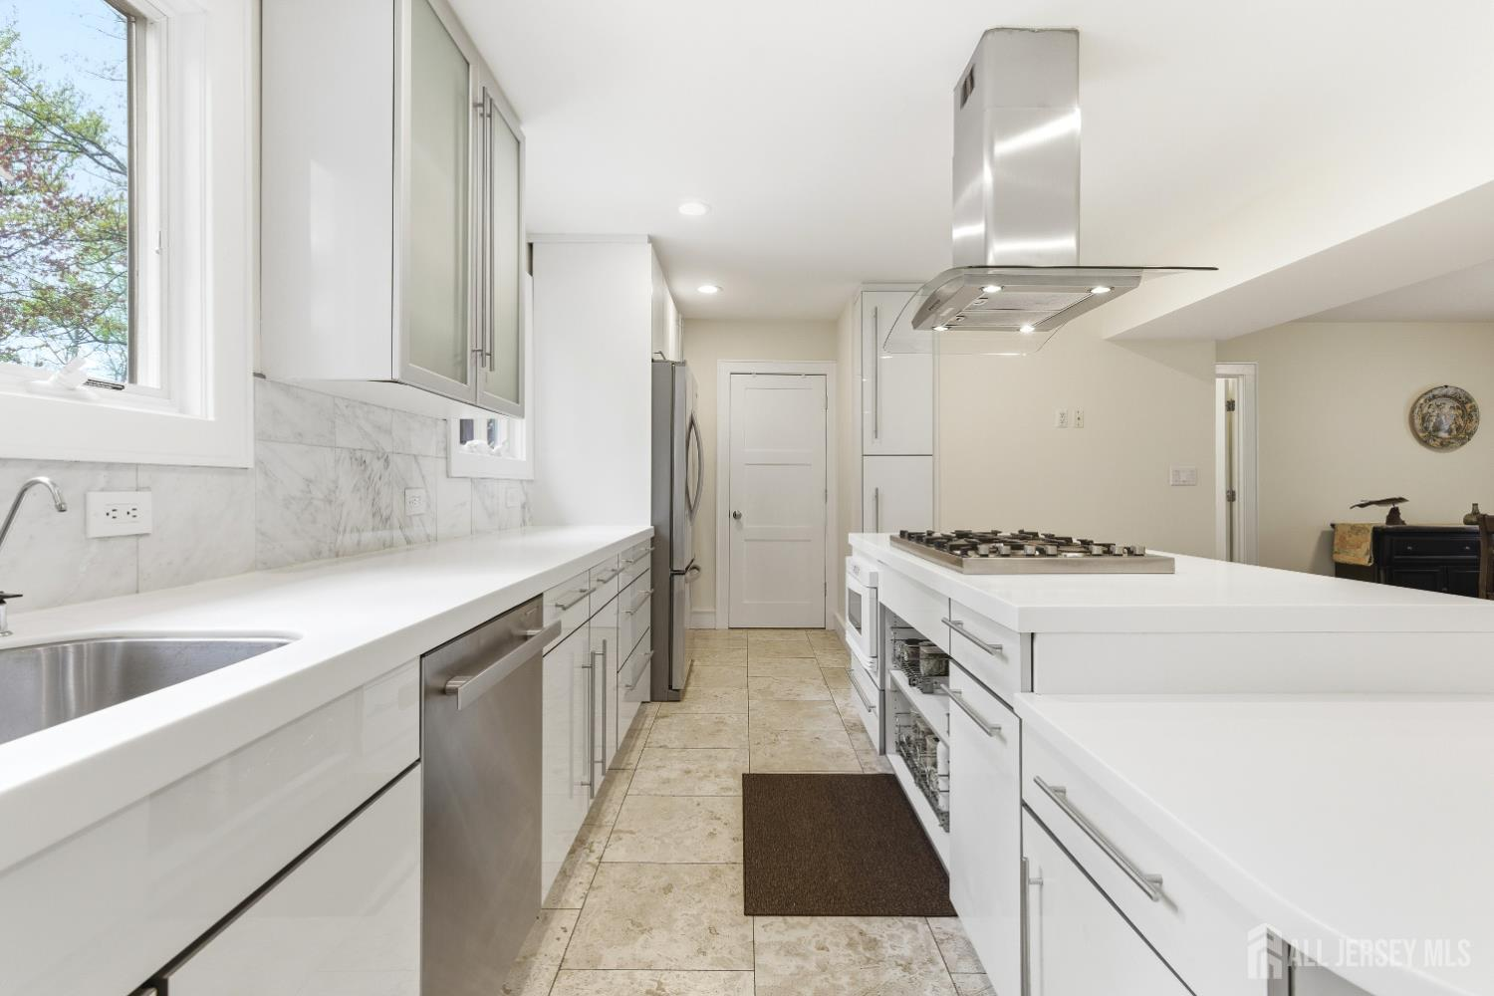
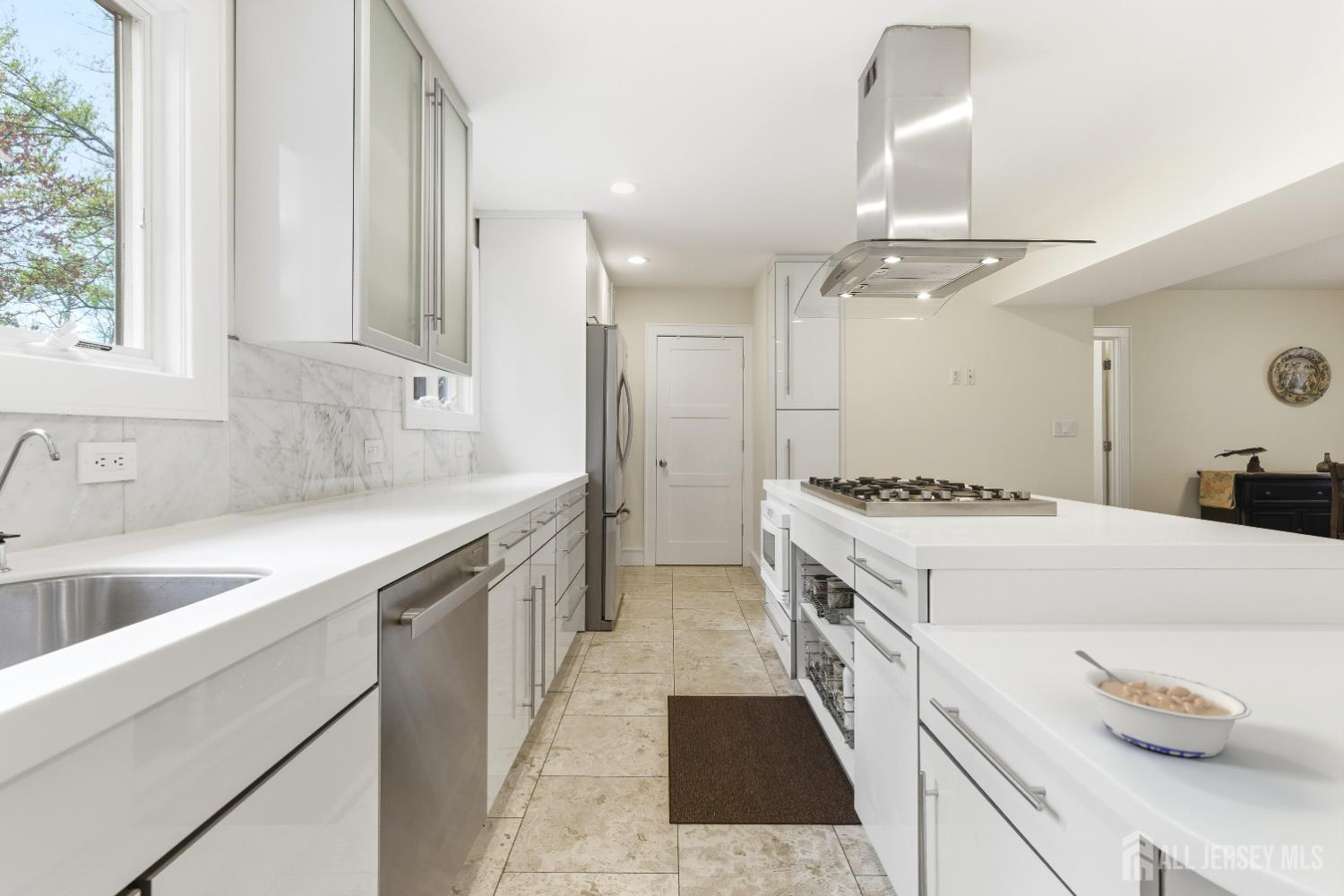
+ legume [1073,650,1253,758]
